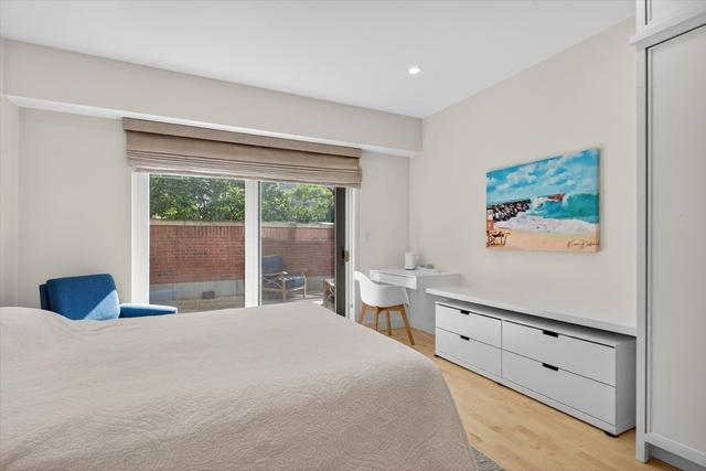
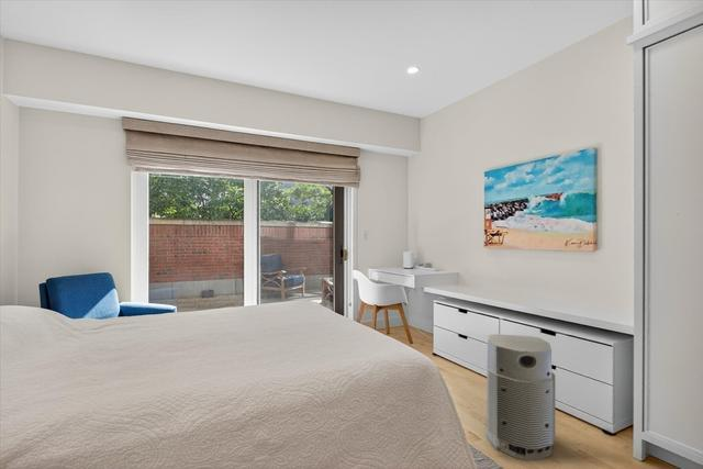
+ air purifier [486,333,556,461]
